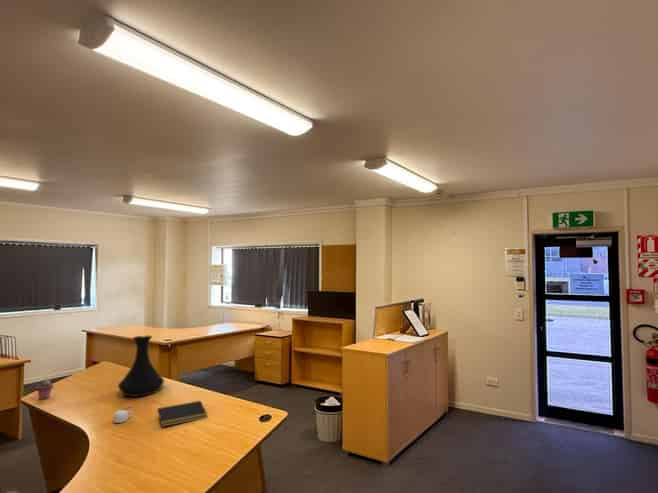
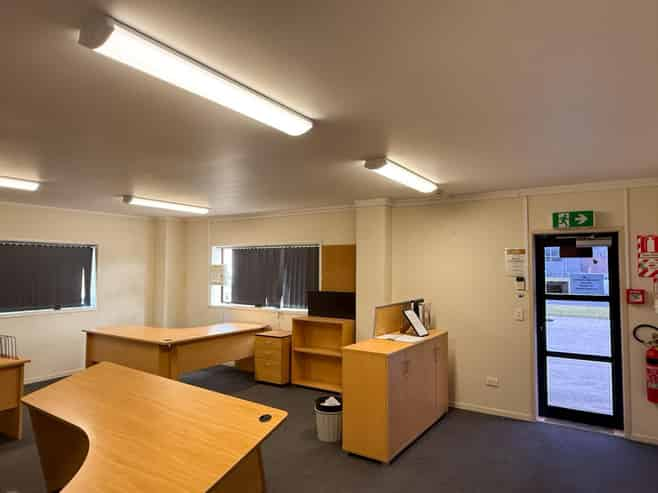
- vase [117,335,165,398]
- mug [113,406,134,424]
- potted succulent [35,379,54,401]
- notepad [155,400,209,428]
